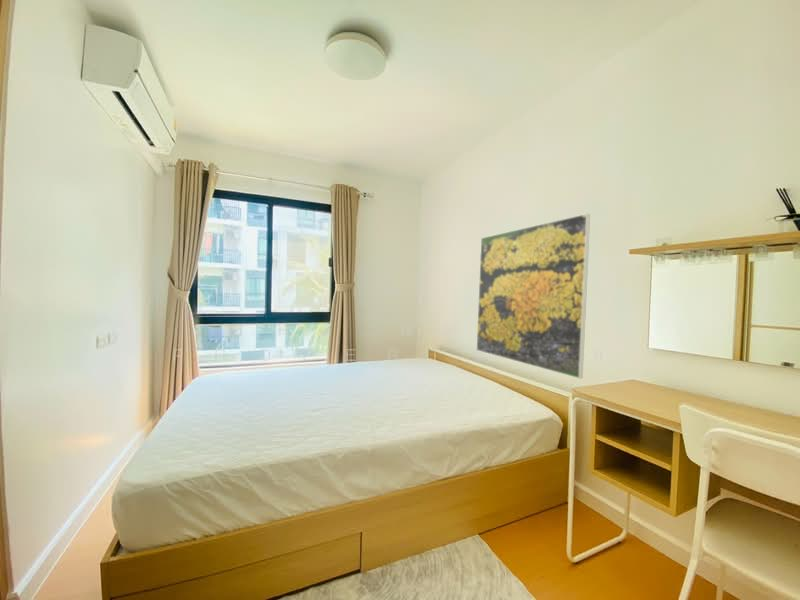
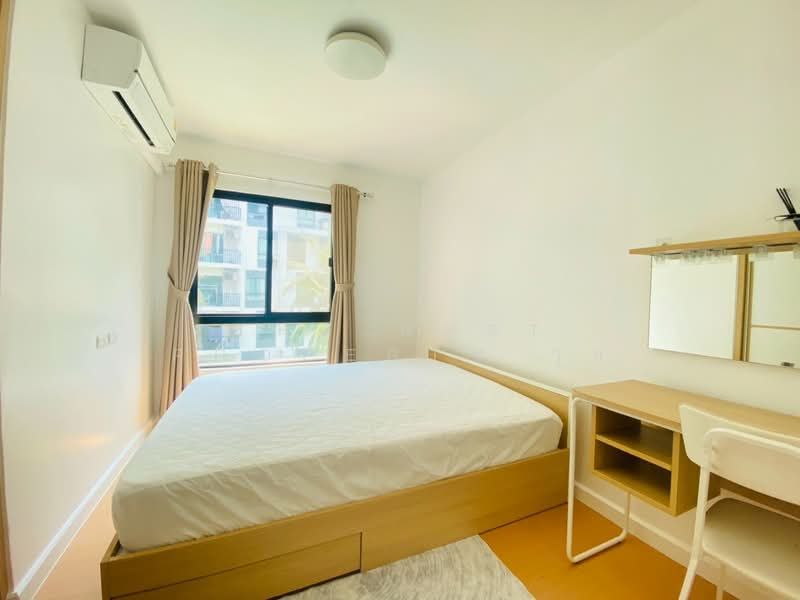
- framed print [476,213,591,380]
